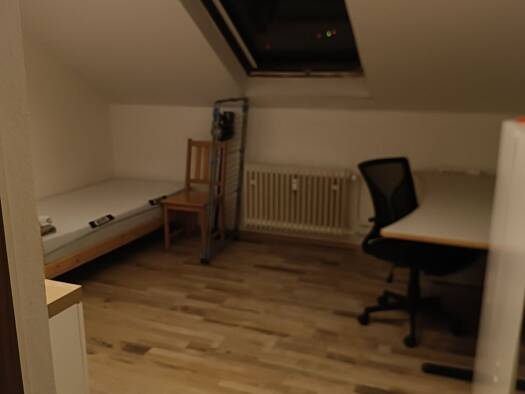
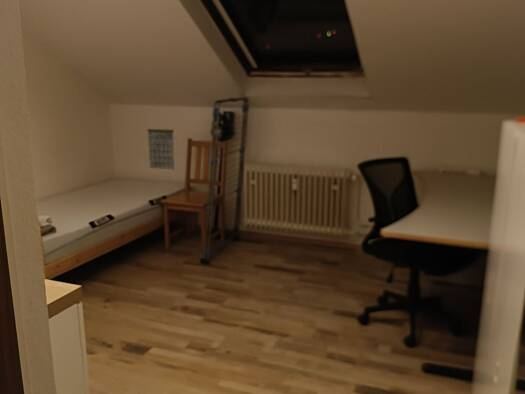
+ calendar [147,125,175,170]
